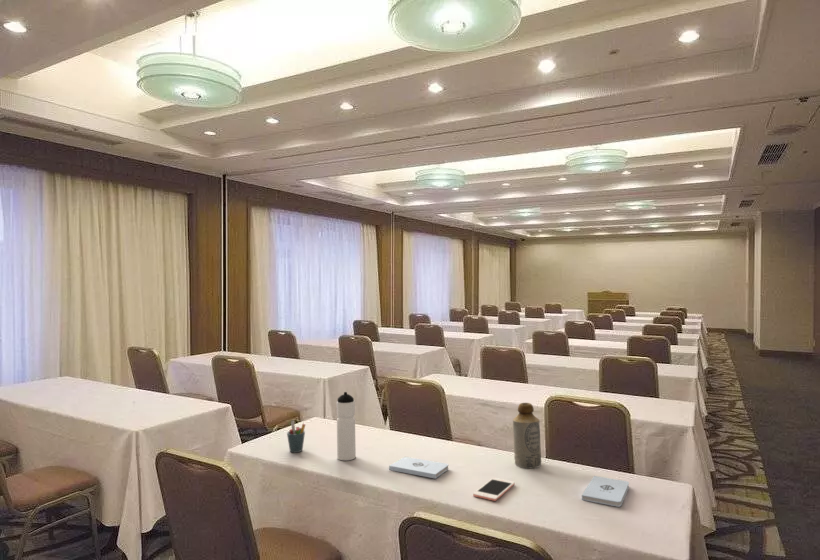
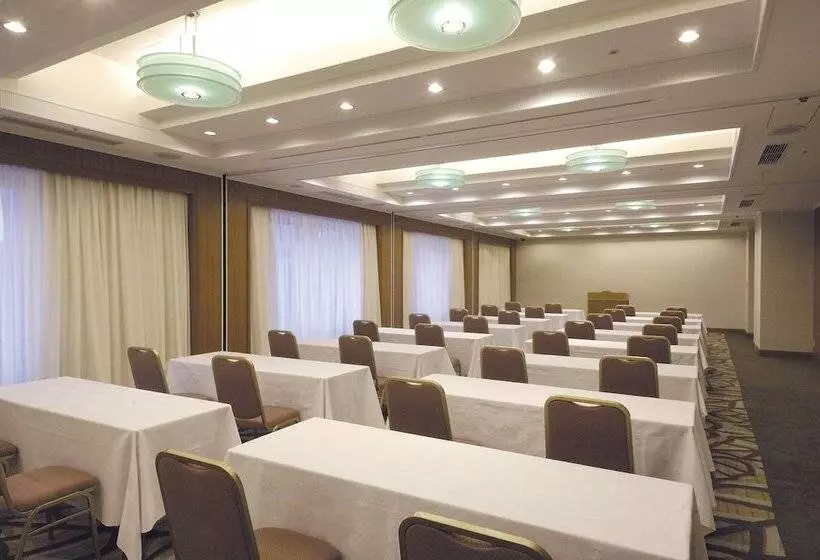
- pen holder [286,419,306,453]
- notepad [581,475,630,508]
- cell phone [472,477,516,502]
- bottle [512,402,542,469]
- notepad [388,456,450,480]
- water bottle [335,391,357,461]
